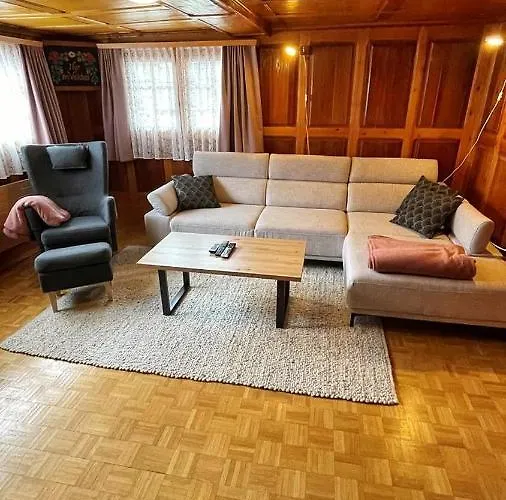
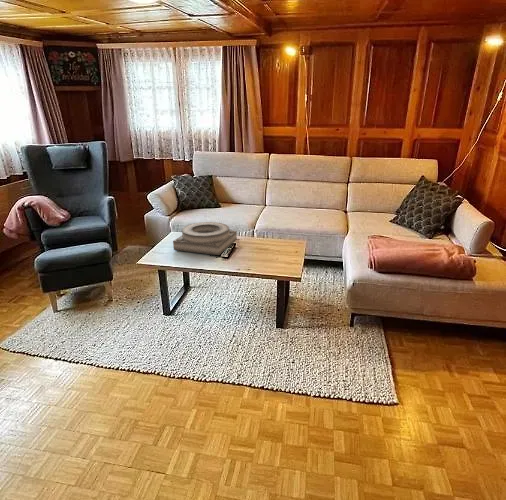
+ decorative bowl [172,221,238,256]
